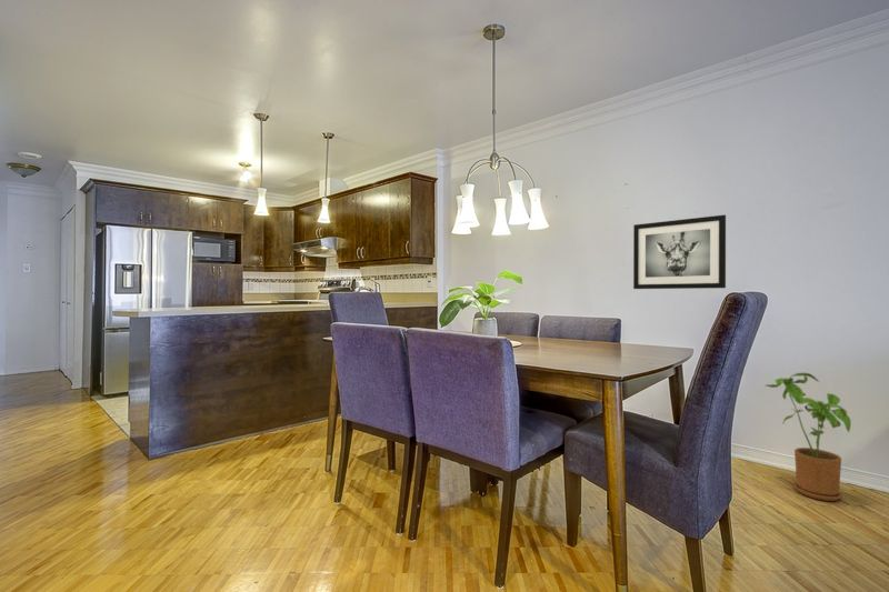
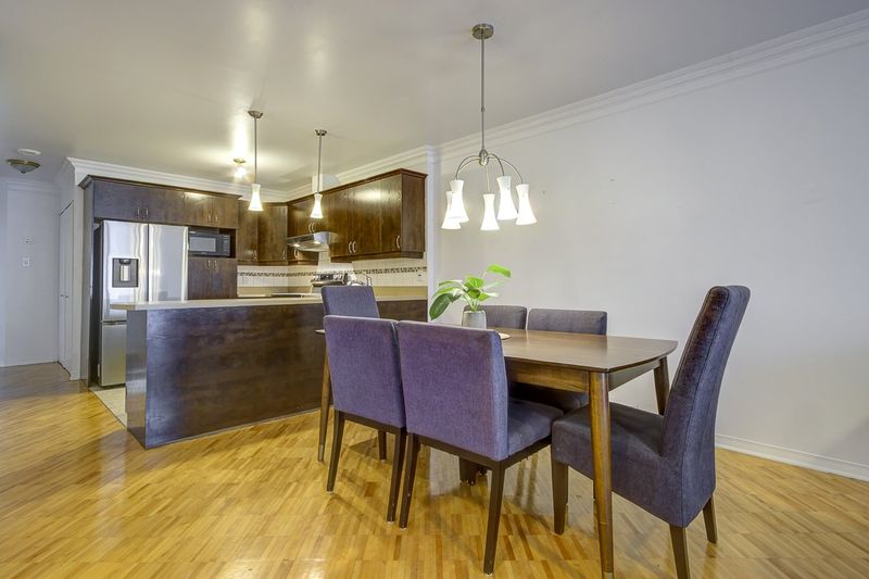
- house plant [765,371,852,502]
- wall art [632,214,727,290]
